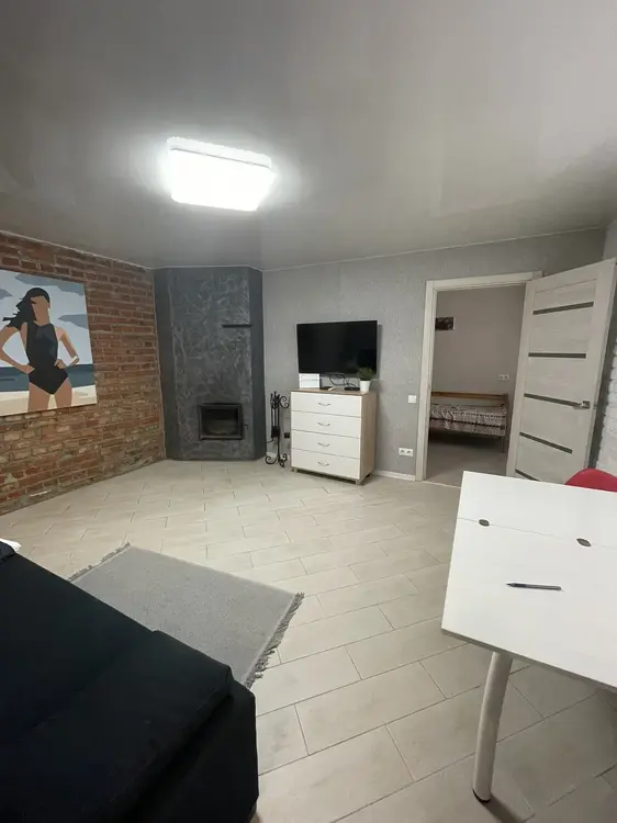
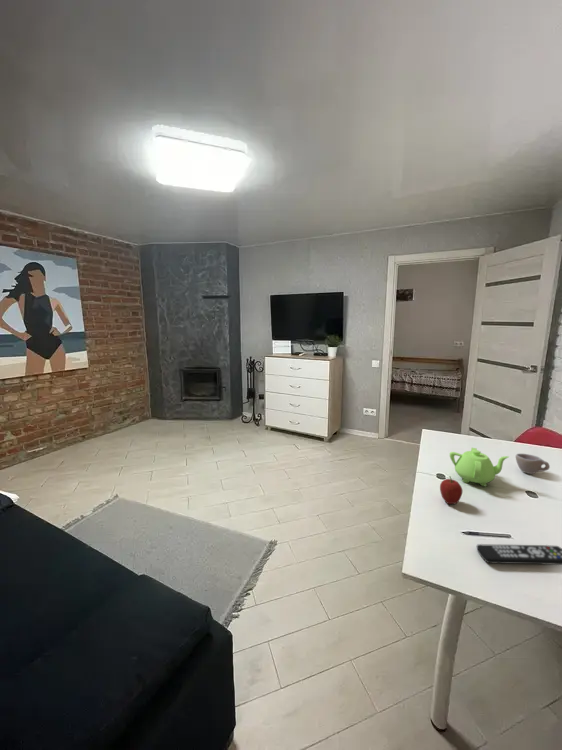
+ remote control [476,543,562,566]
+ teapot [449,447,510,487]
+ cup [515,453,551,475]
+ fruit [439,475,463,505]
